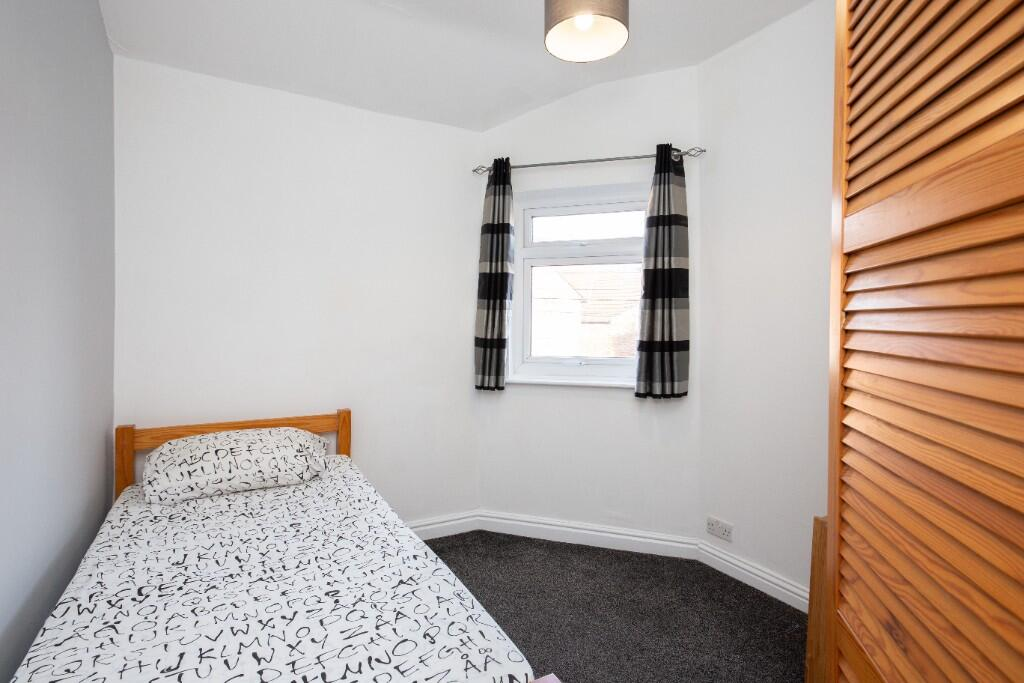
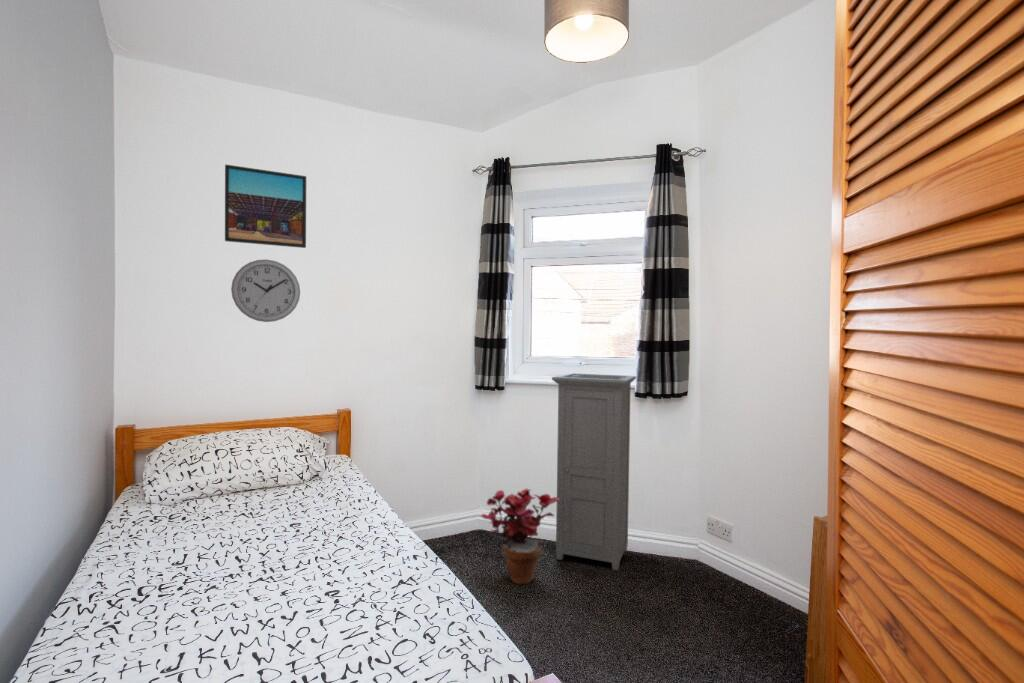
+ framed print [224,164,307,249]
+ wall clock [230,259,301,323]
+ potted plant [480,488,559,586]
+ cabinet [551,372,637,571]
